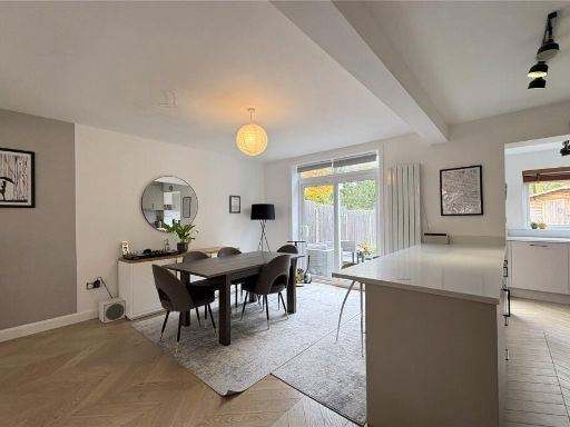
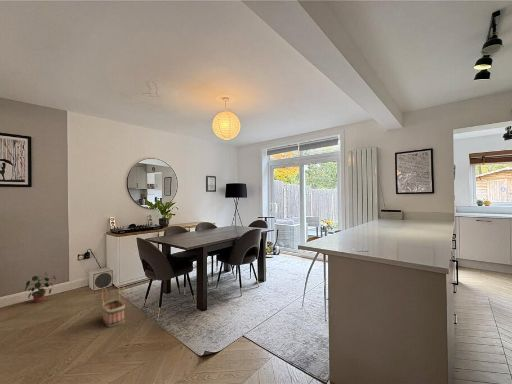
+ potted plant [24,271,57,303]
+ basket [101,282,126,328]
